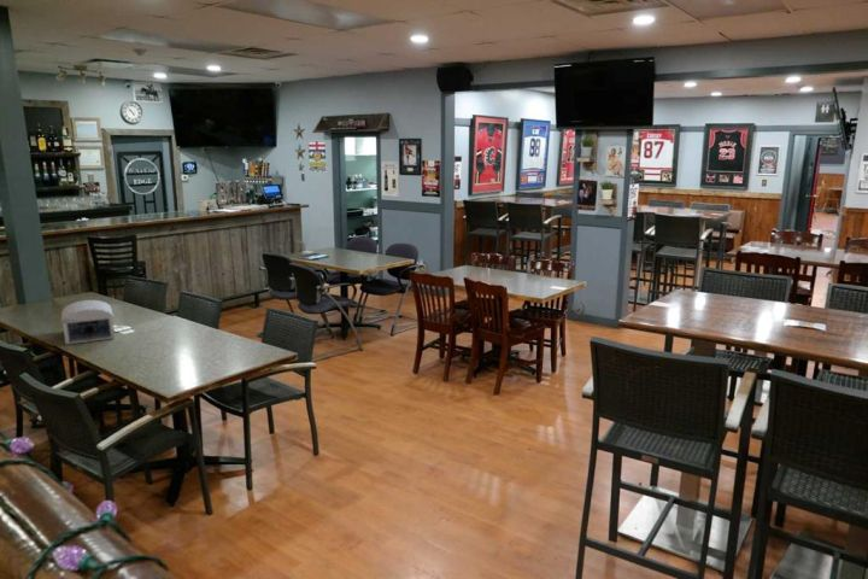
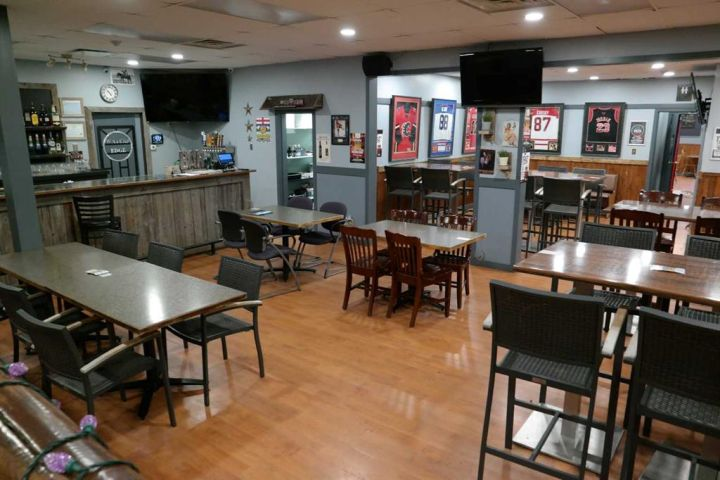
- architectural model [60,299,116,346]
